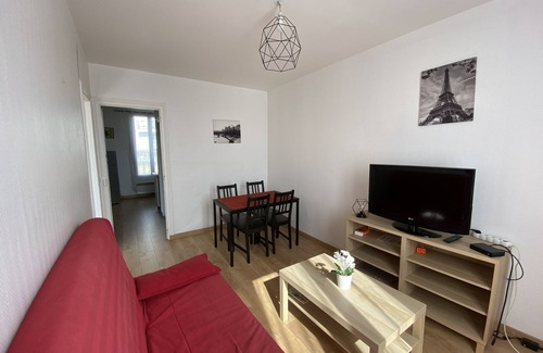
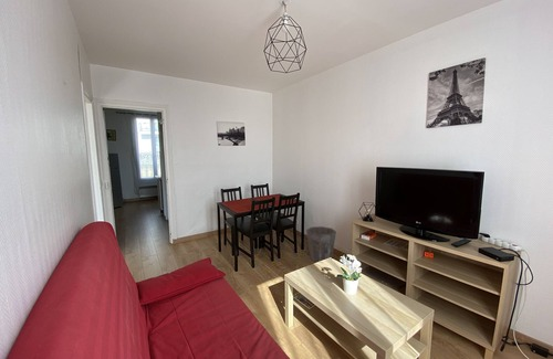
+ waste bin [305,225,337,263]
